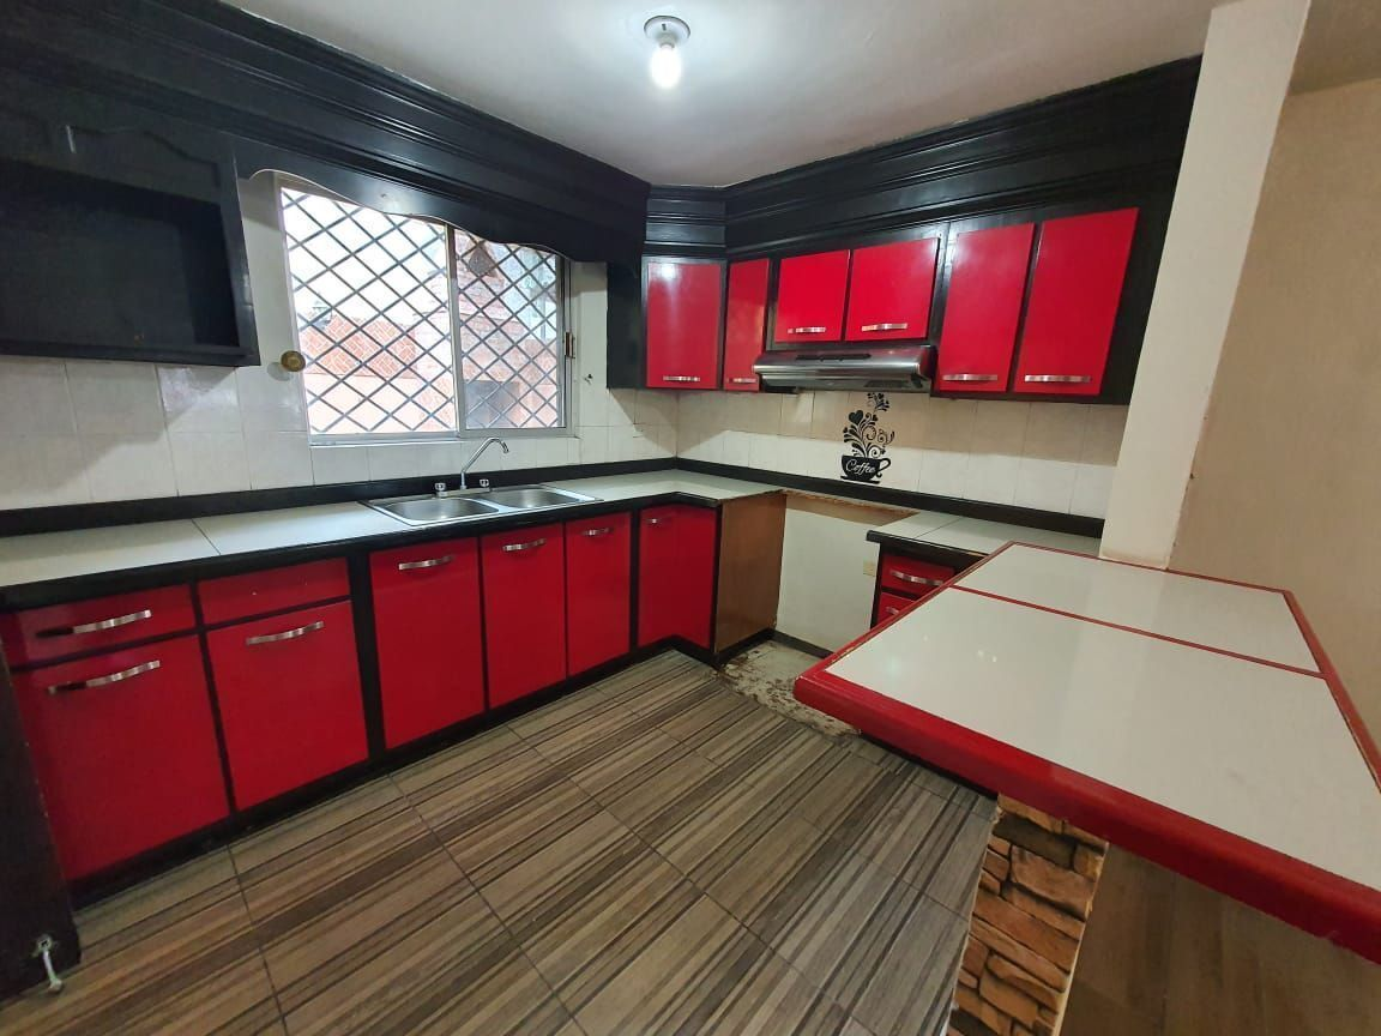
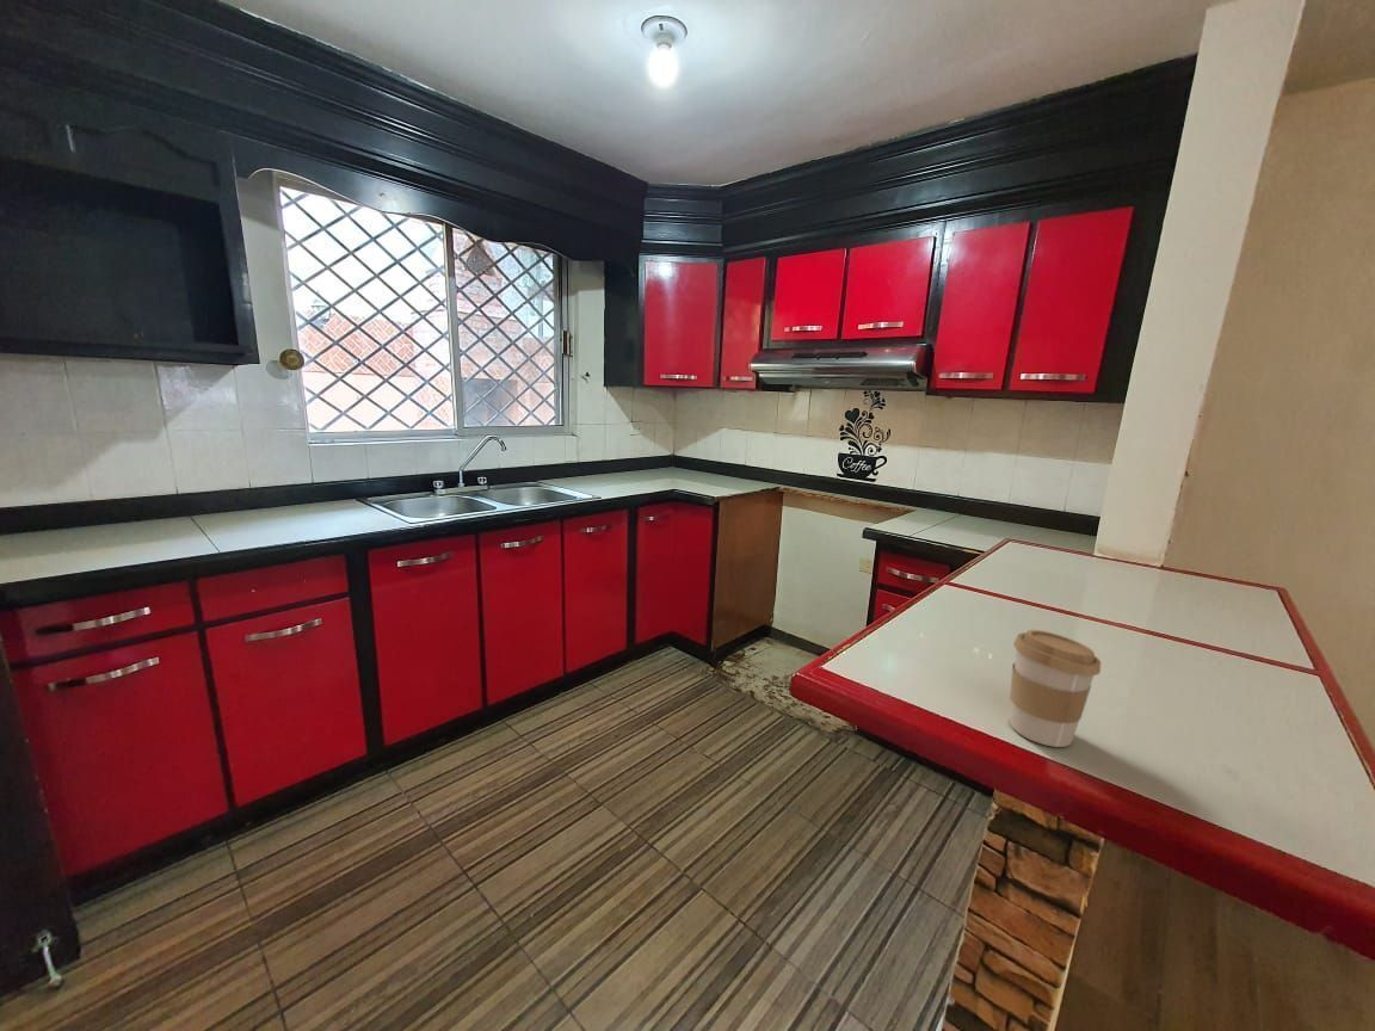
+ coffee cup [1009,629,1102,748]
